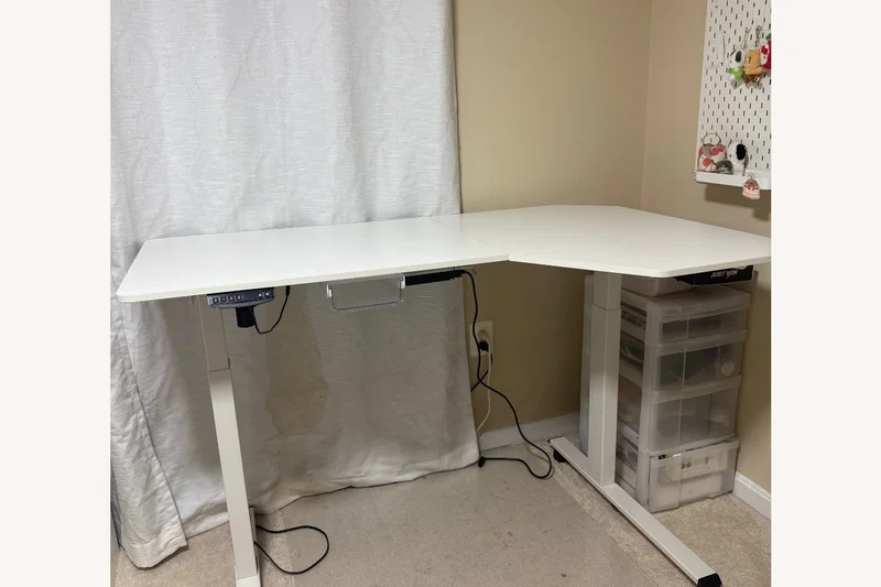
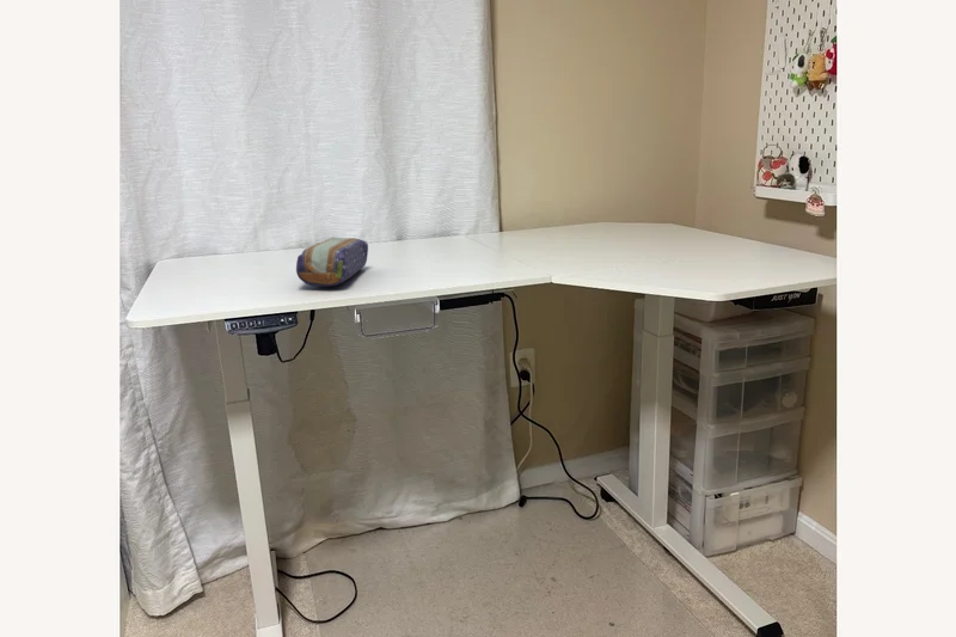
+ pencil case [295,237,369,288]
